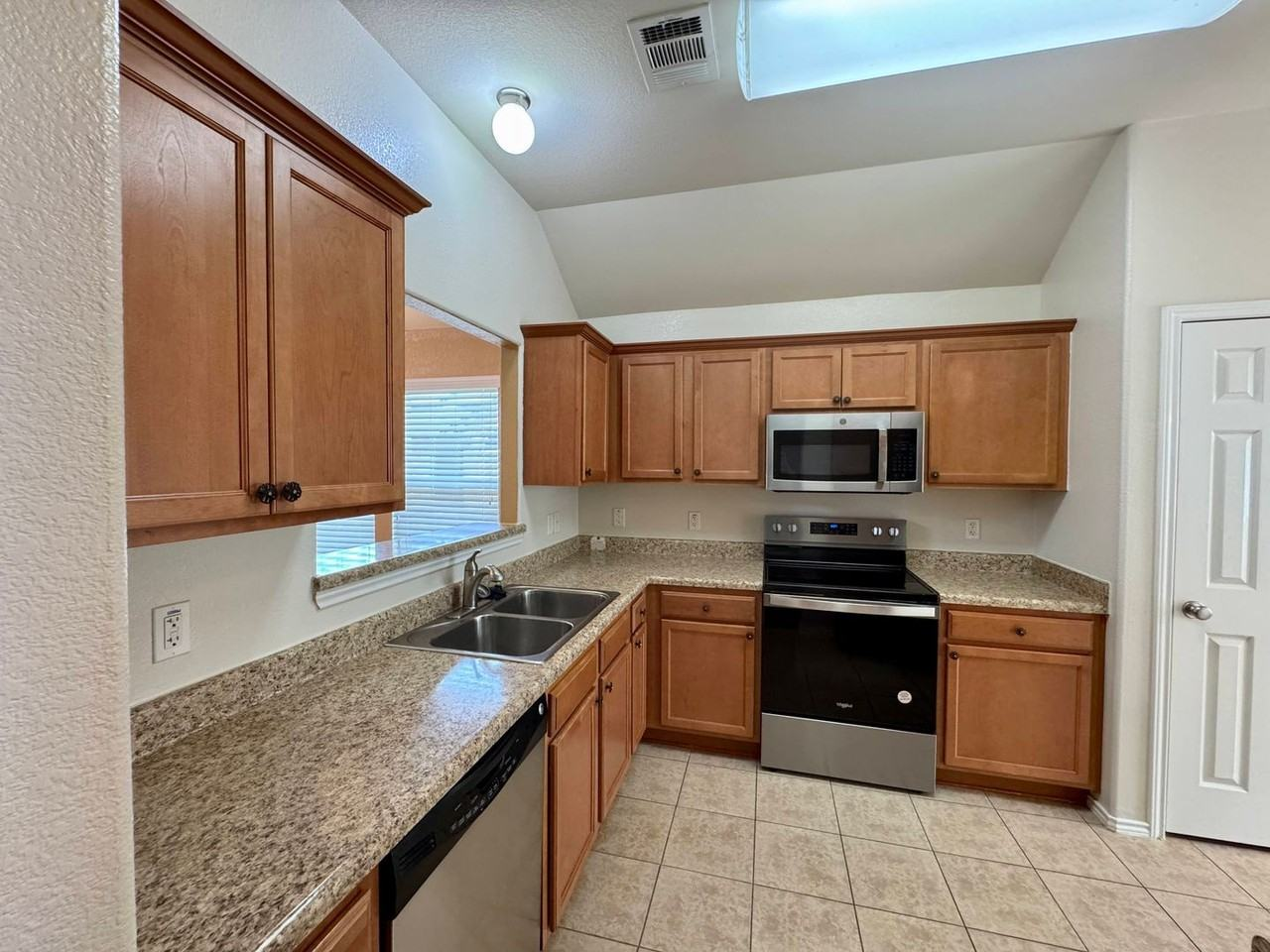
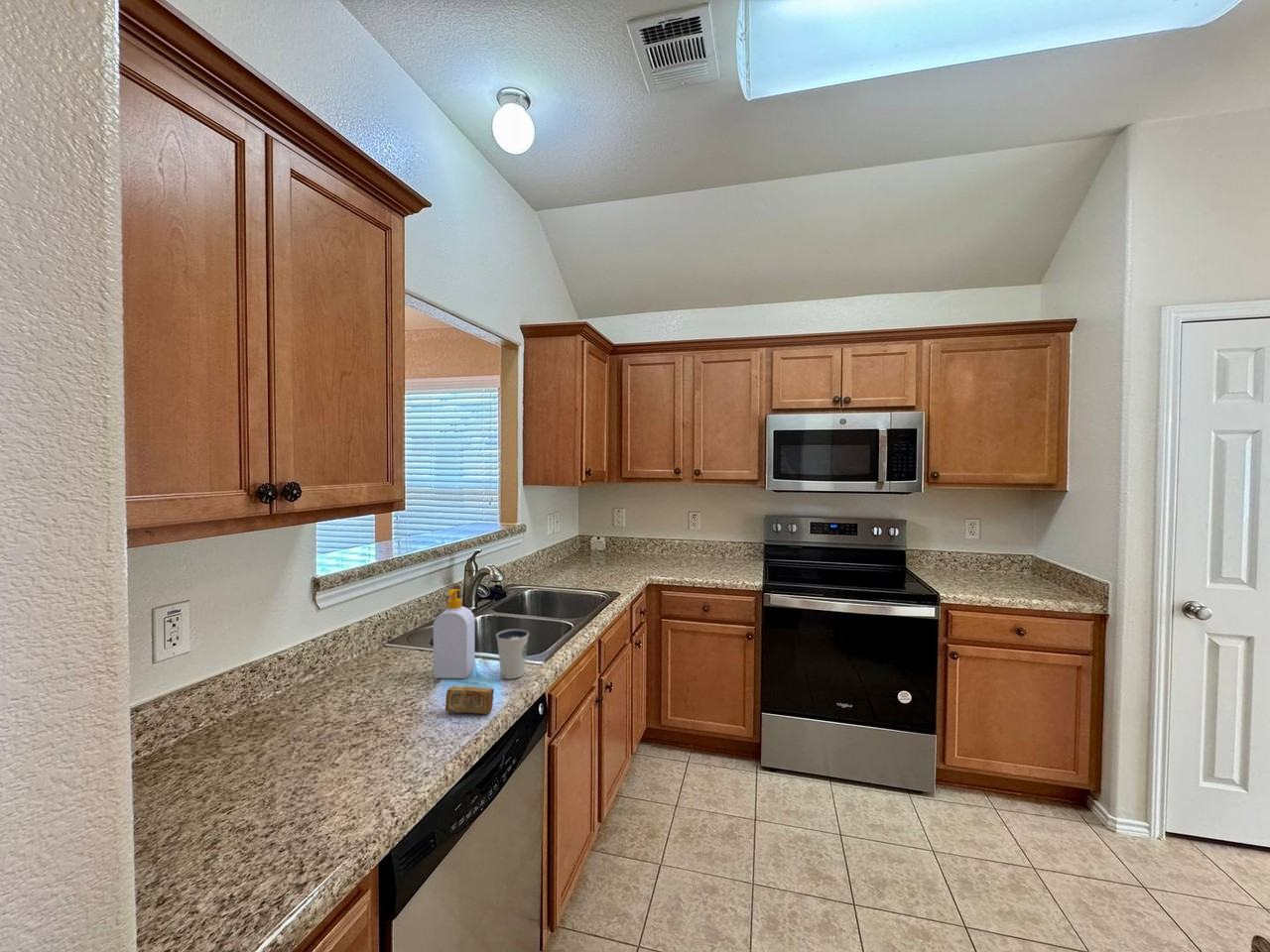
+ soap bottle [433,588,476,679]
+ soap bar [445,685,495,715]
+ dixie cup [495,628,530,680]
